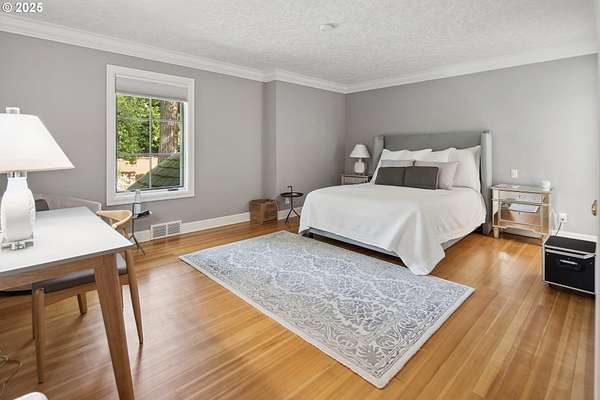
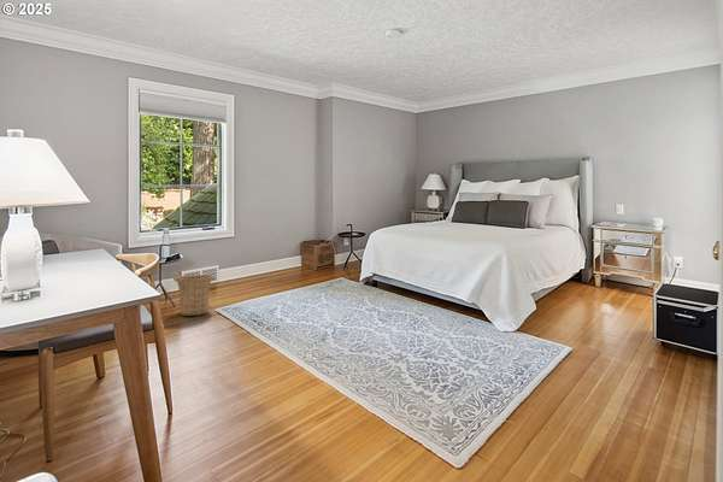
+ basket [171,274,217,317]
